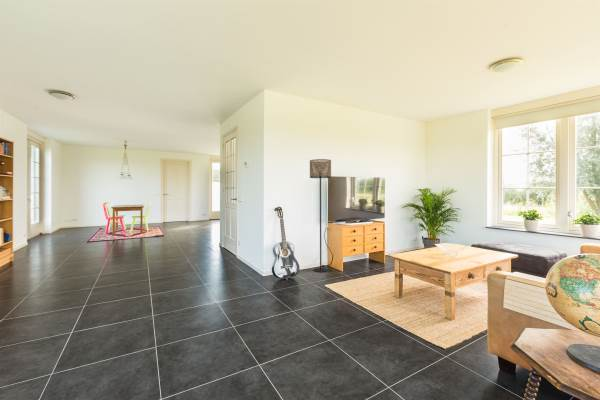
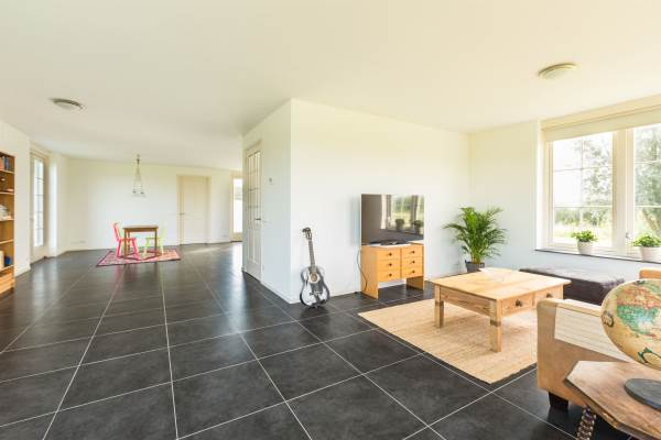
- floor lamp [309,158,332,273]
